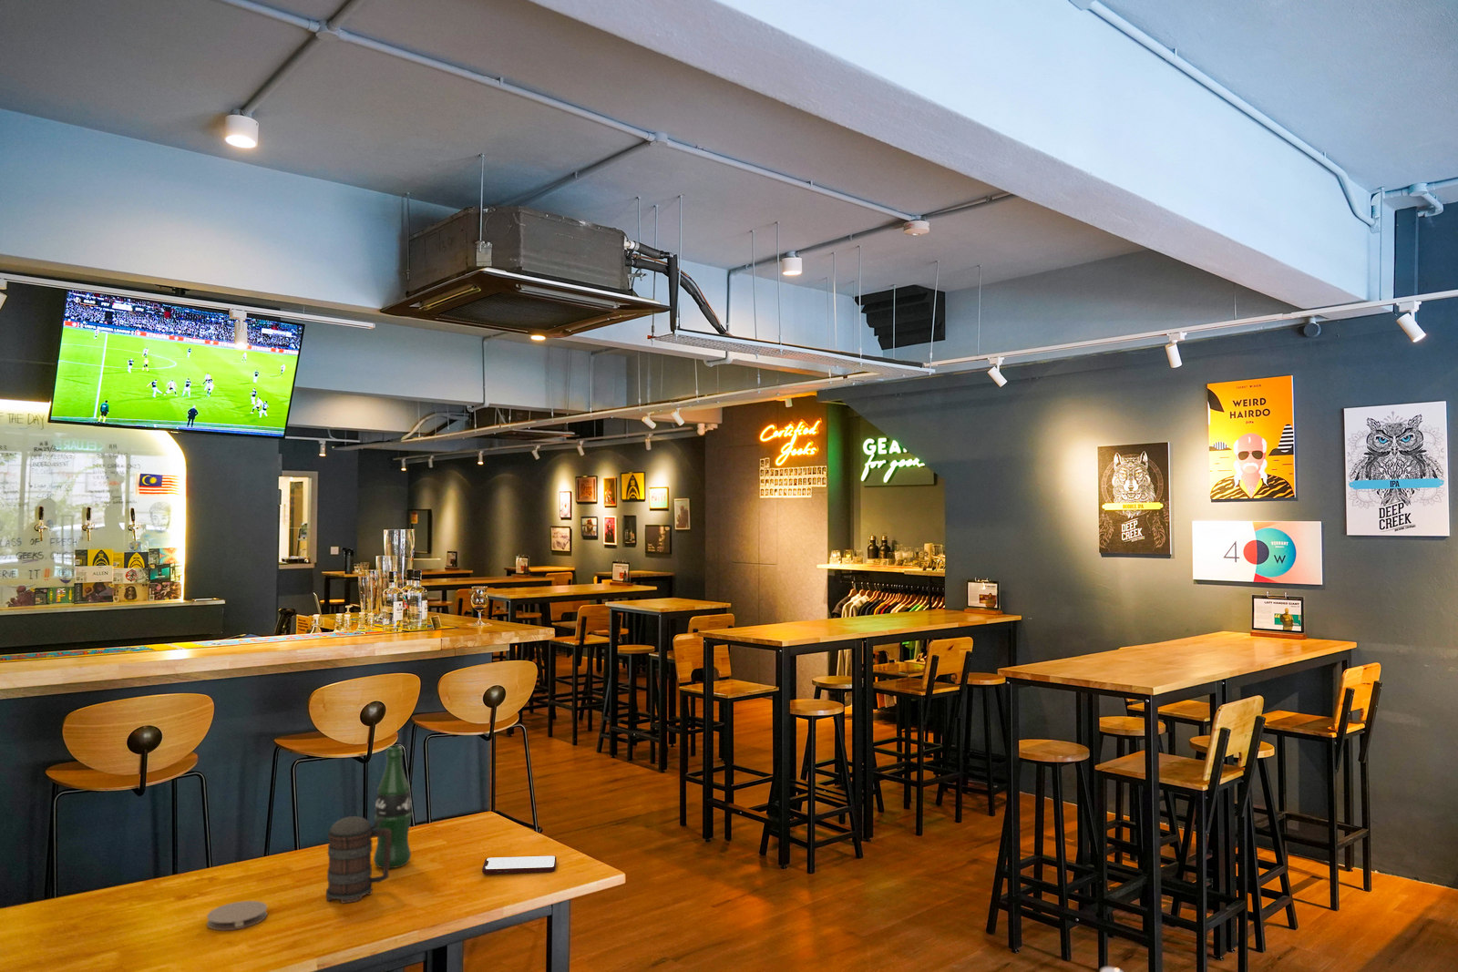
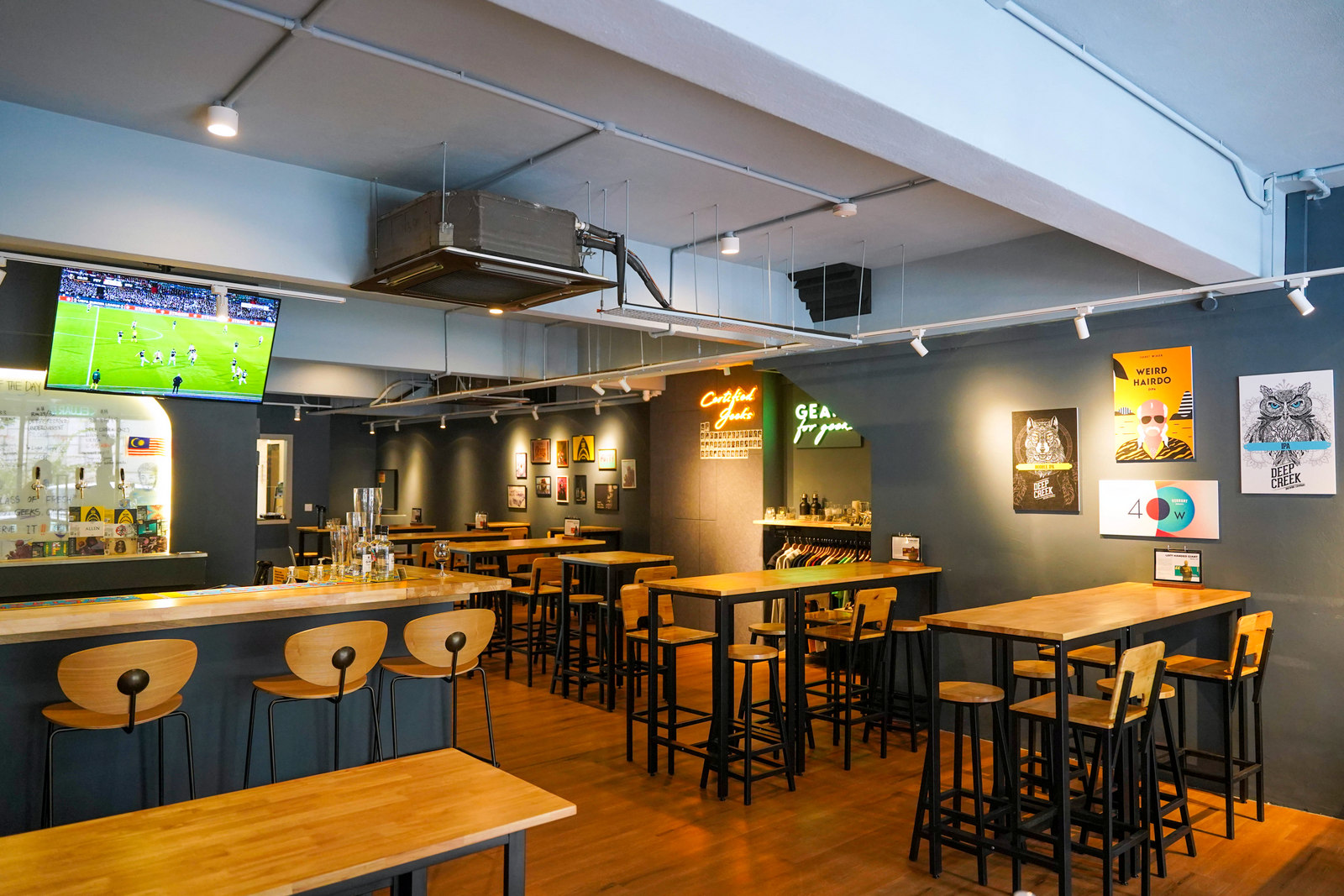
- beer mug [325,816,392,904]
- beer bottle [373,744,413,869]
- coaster [206,900,268,931]
- smartphone [482,855,557,874]
